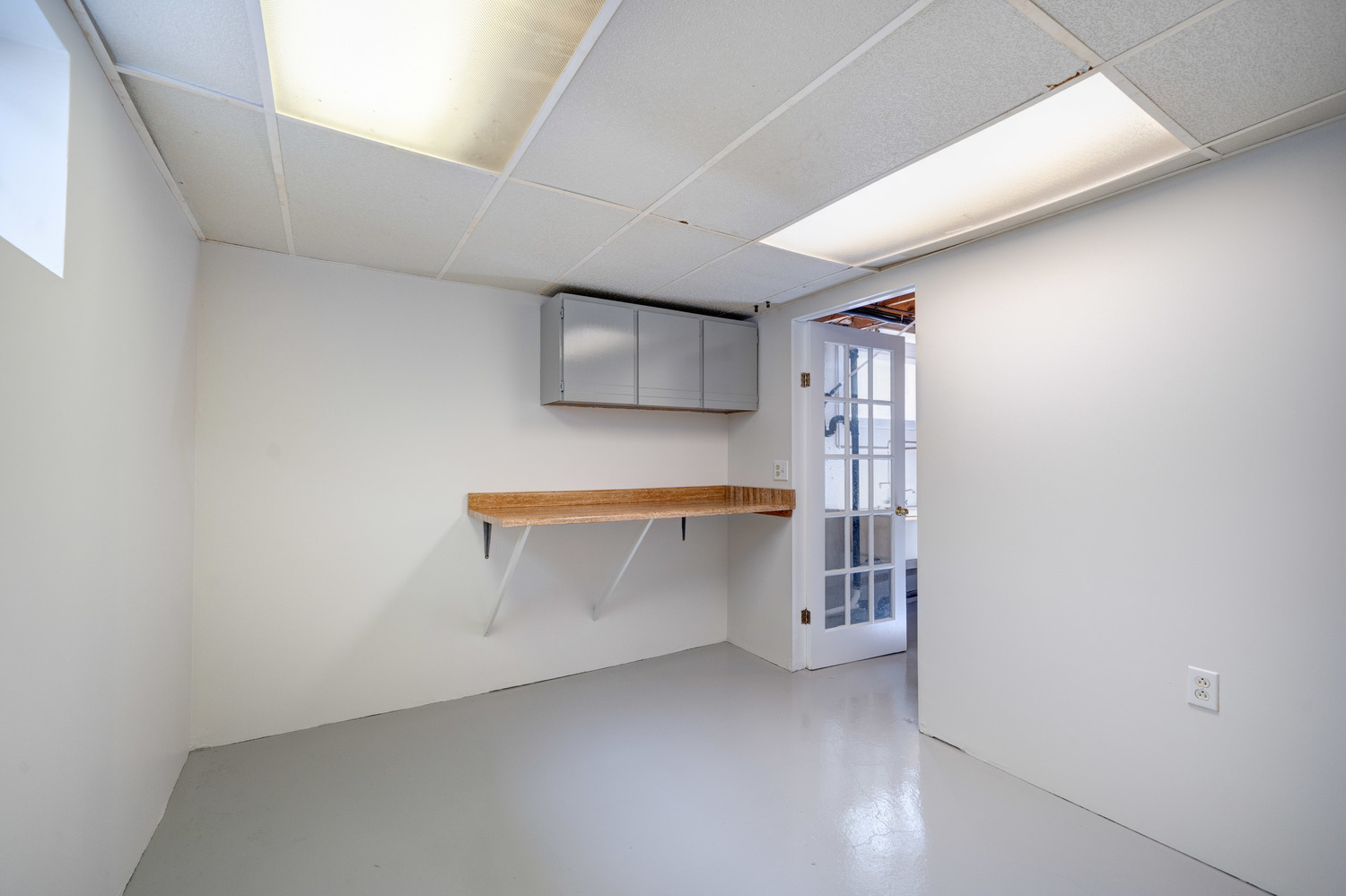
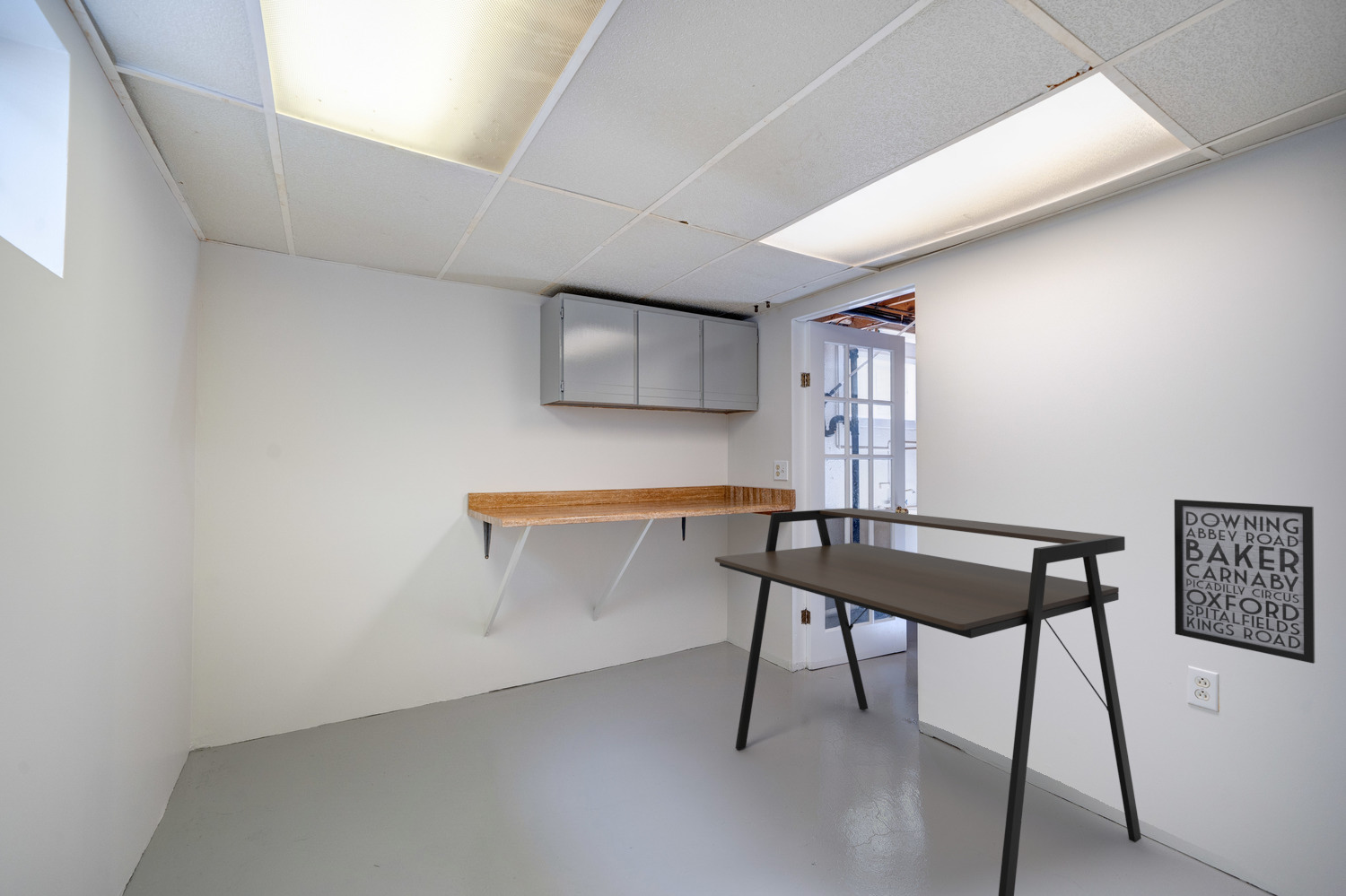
+ wall art [1174,499,1315,665]
+ desk [714,507,1142,896]
